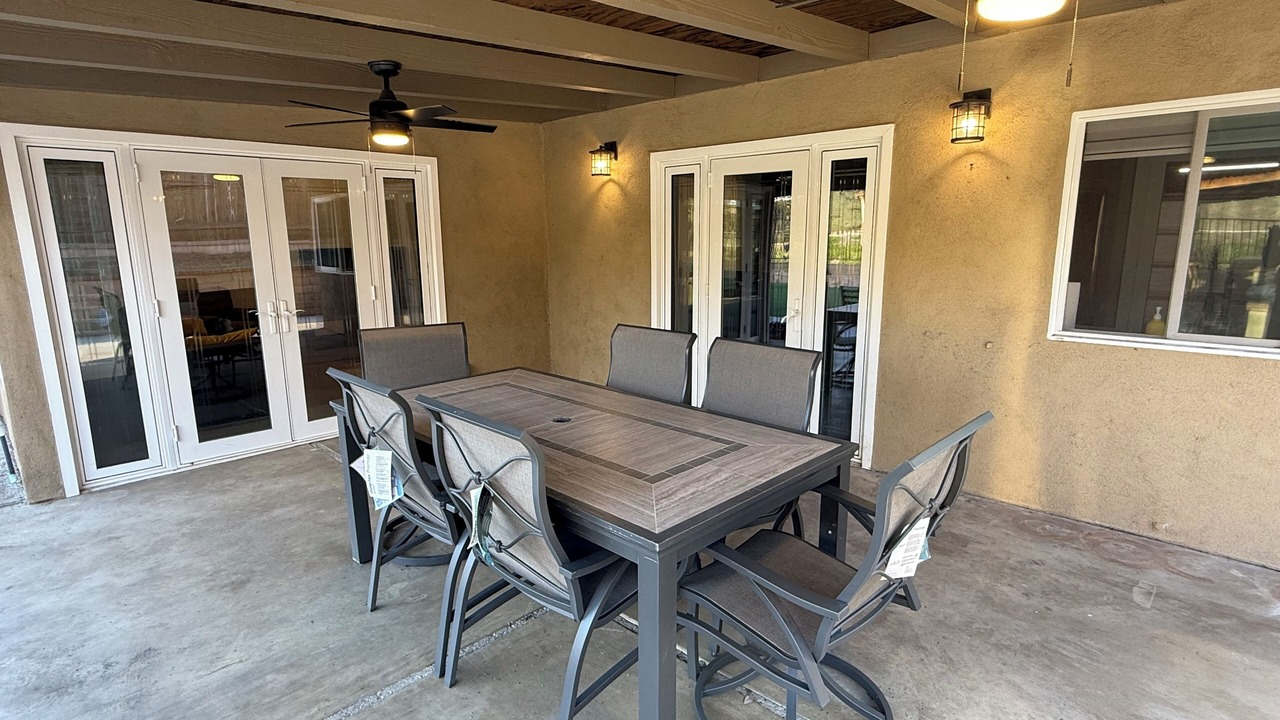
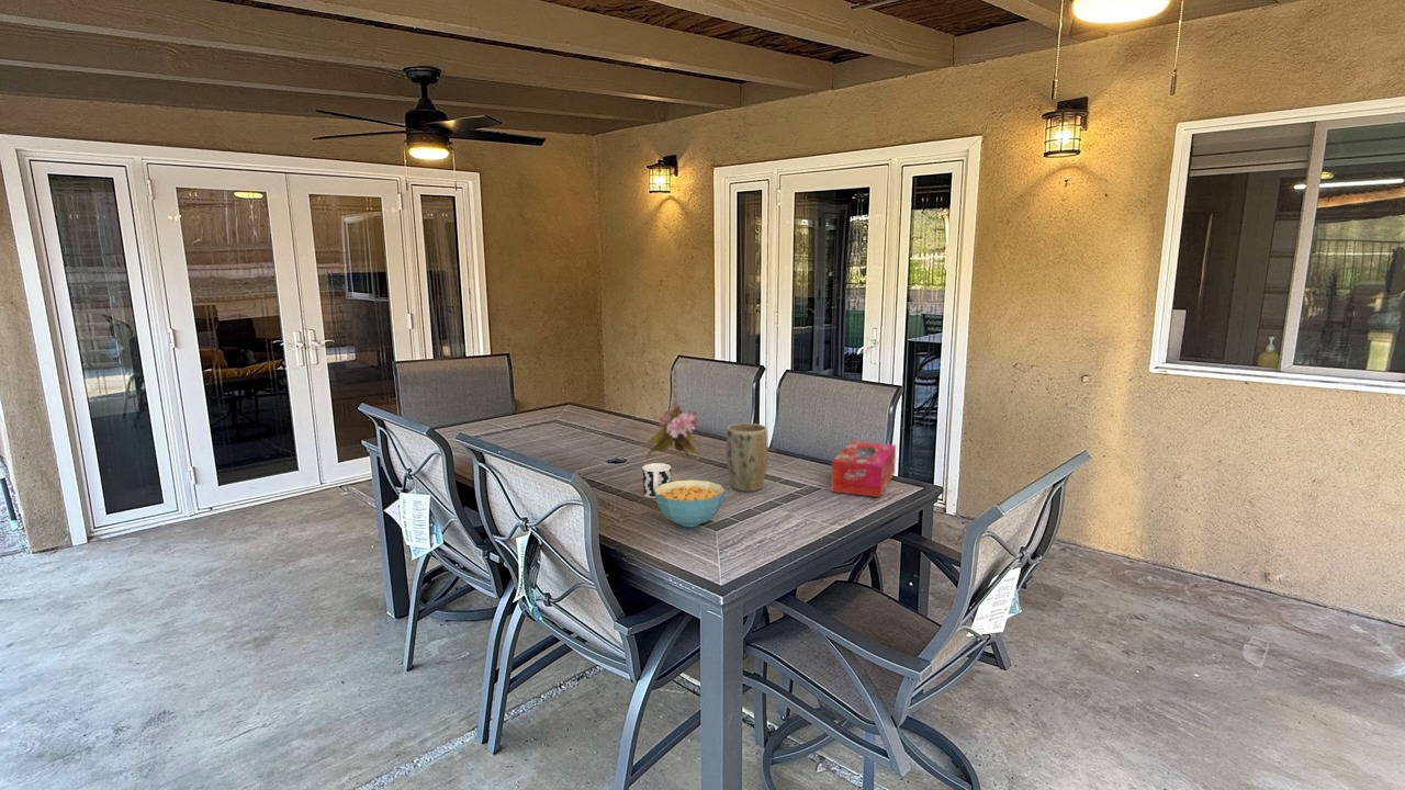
+ cup [641,462,672,499]
+ plant pot [726,422,769,493]
+ cereal bowl [654,478,727,528]
+ flower [641,366,701,460]
+ tissue box [830,440,897,498]
